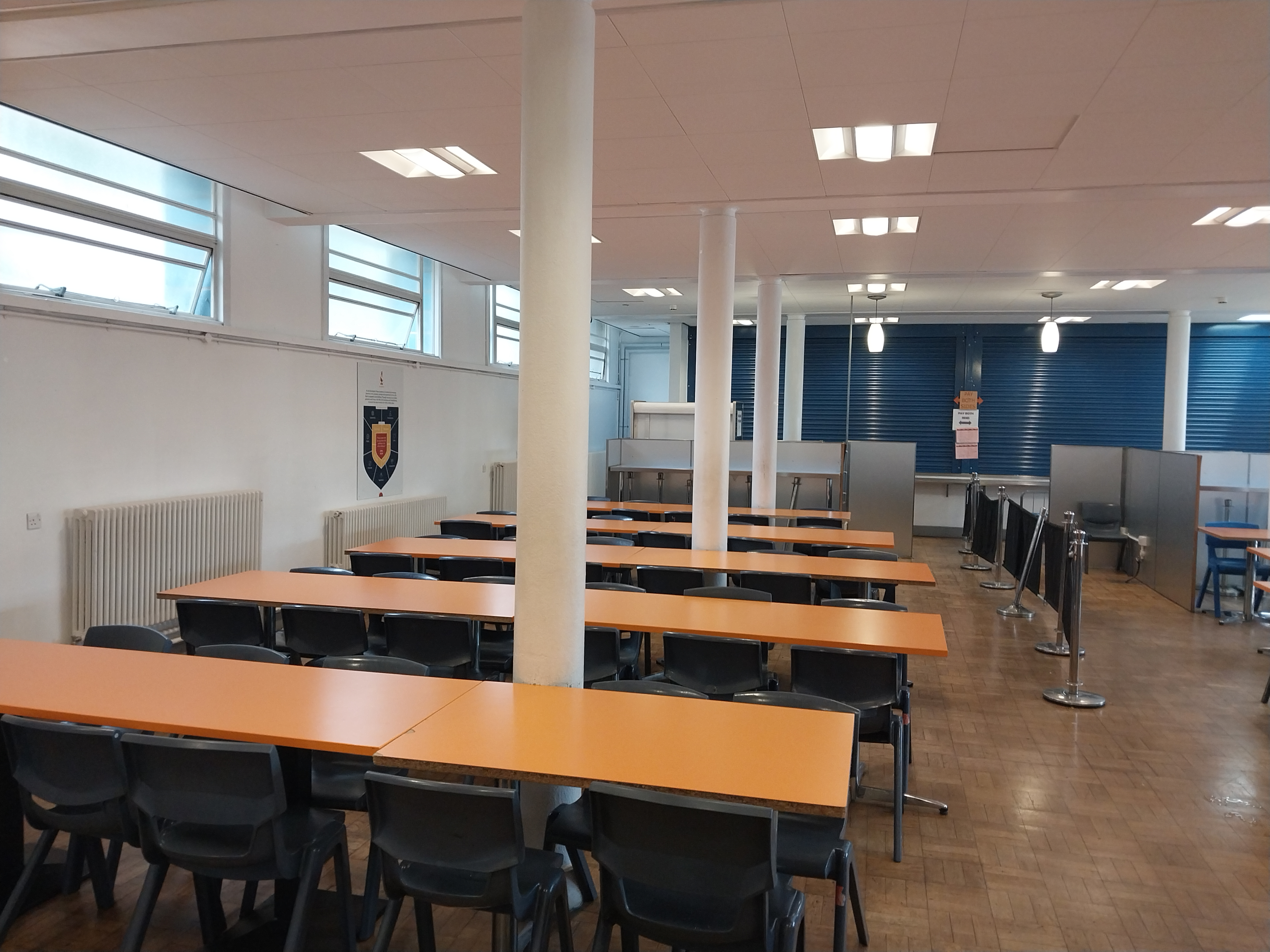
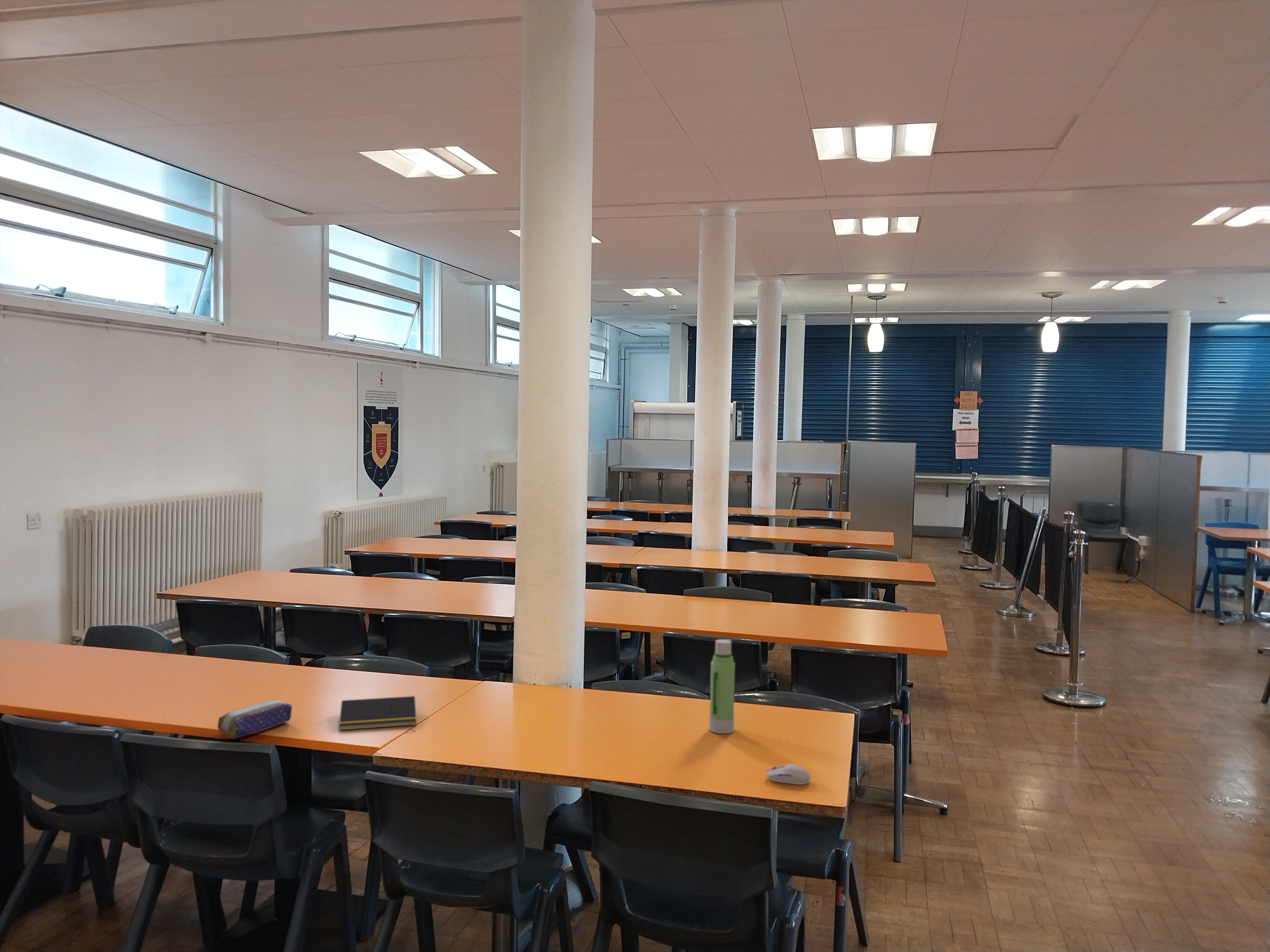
+ water bottle [709,639,735,734]
+ pencil case [217,699,292,739]
+ computer mouse [766,764,811,785]
+ notepad [339,696,417,730]
